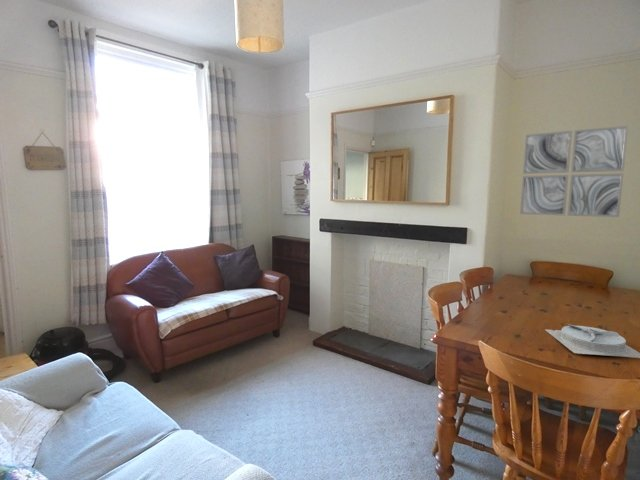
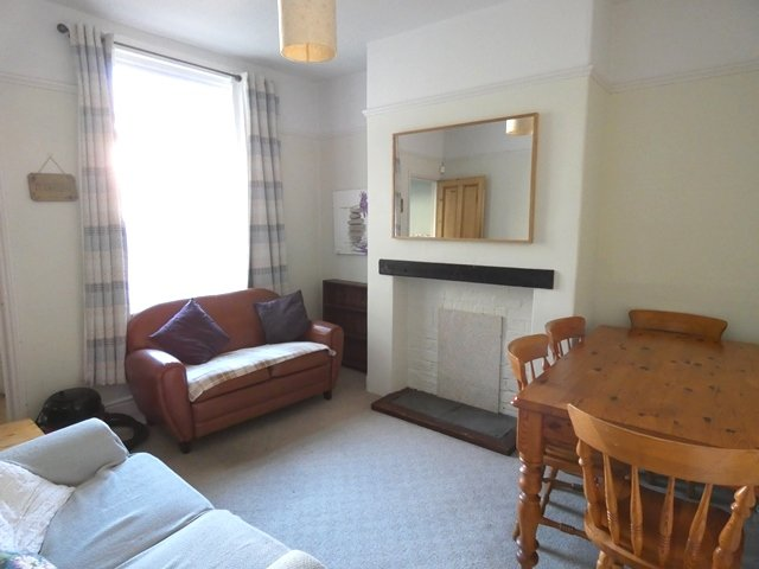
- wall art [519,125,629,218]
- plate [545,324,640,359]
